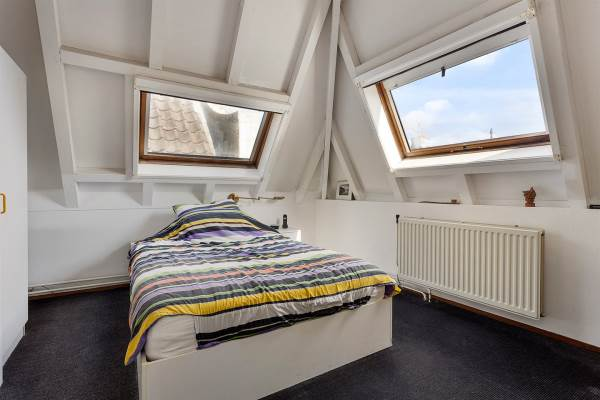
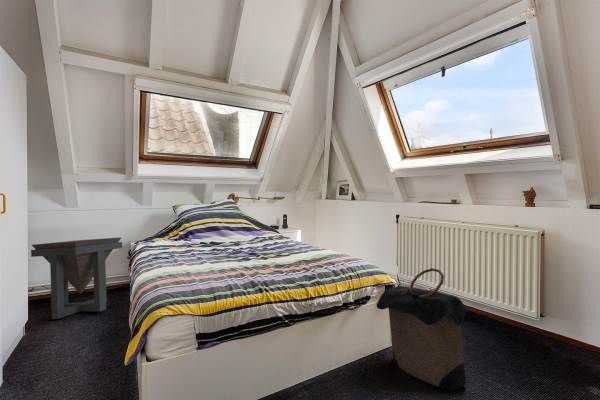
+ side table [30,236,123,320]
+ laundry hamper [376,267,470,391]
